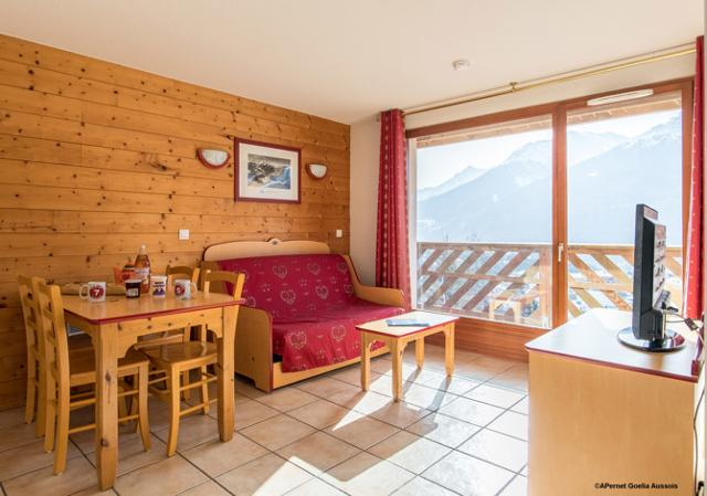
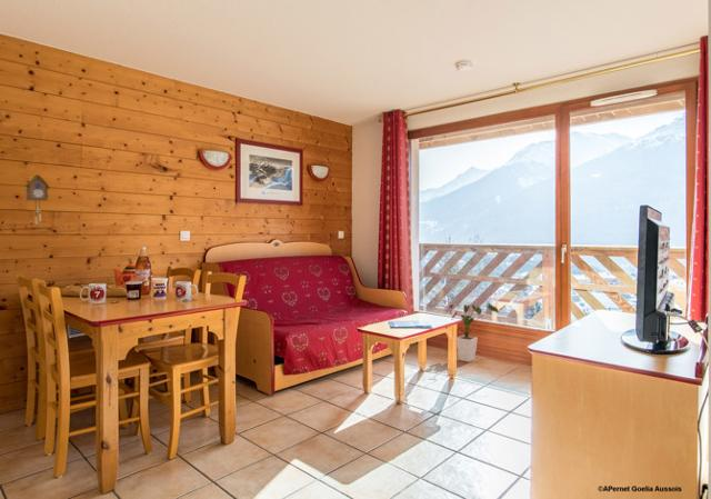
+ house plant [445,302,500,363]
+ cuckoo clock [23,173,51,226]
